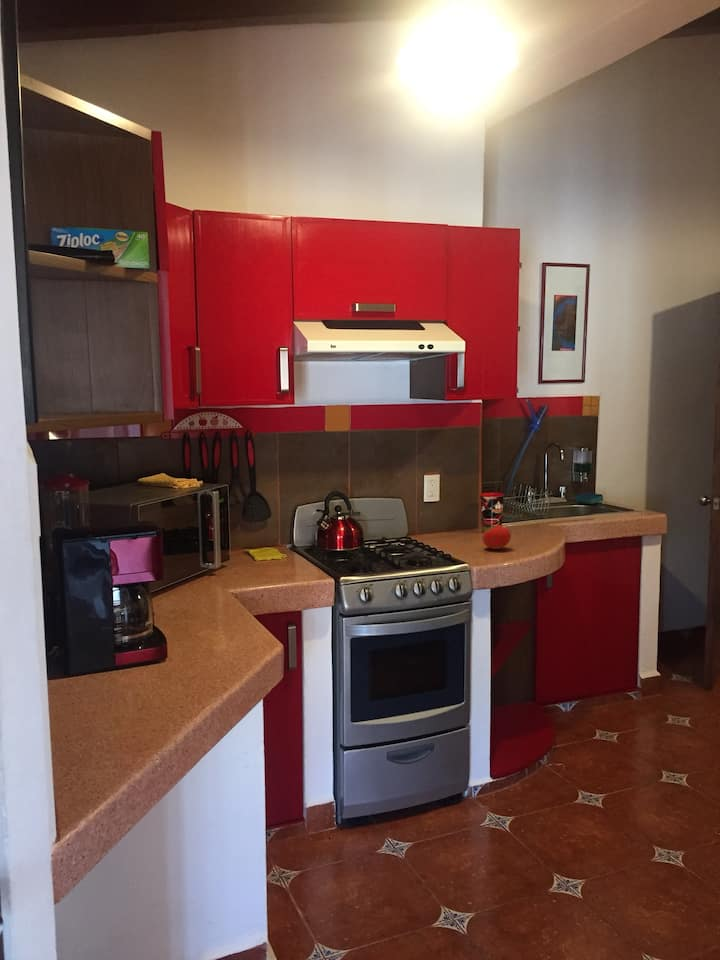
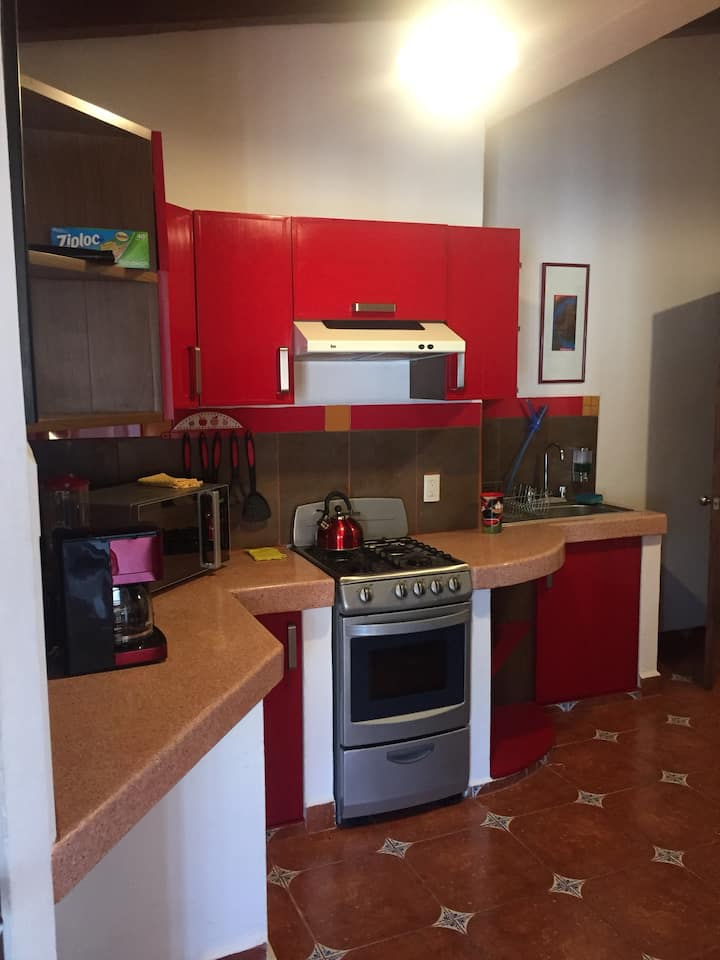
- fruit [482,522,512,550]
